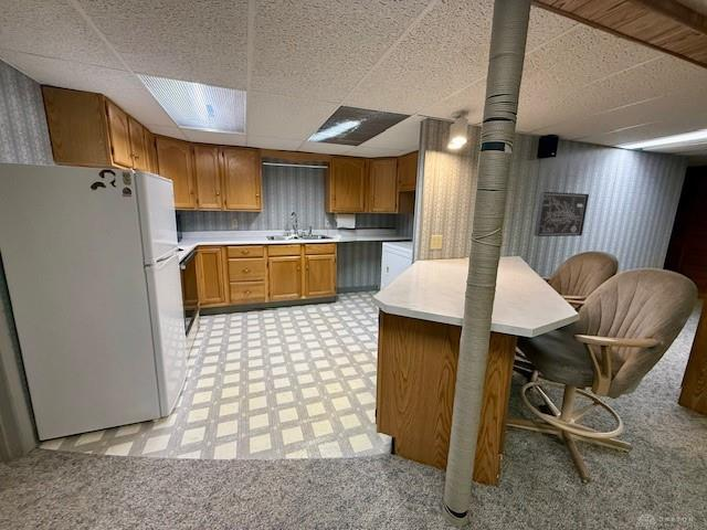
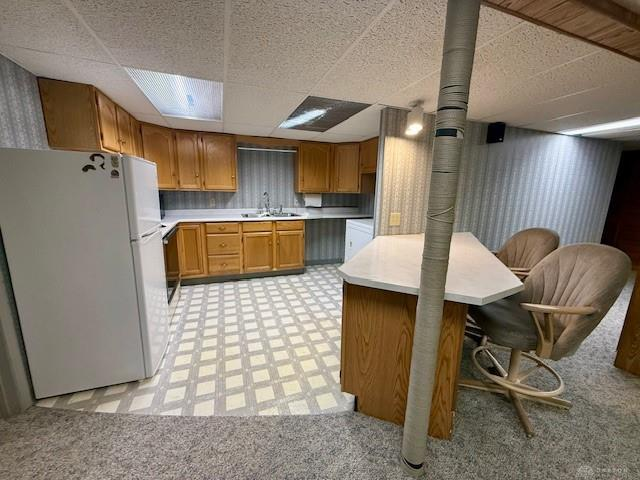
- wall art [532,191,590,237]
